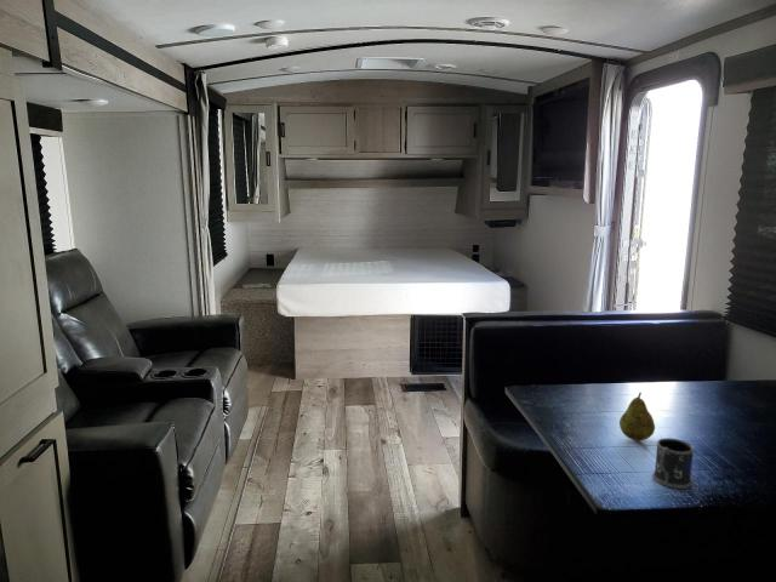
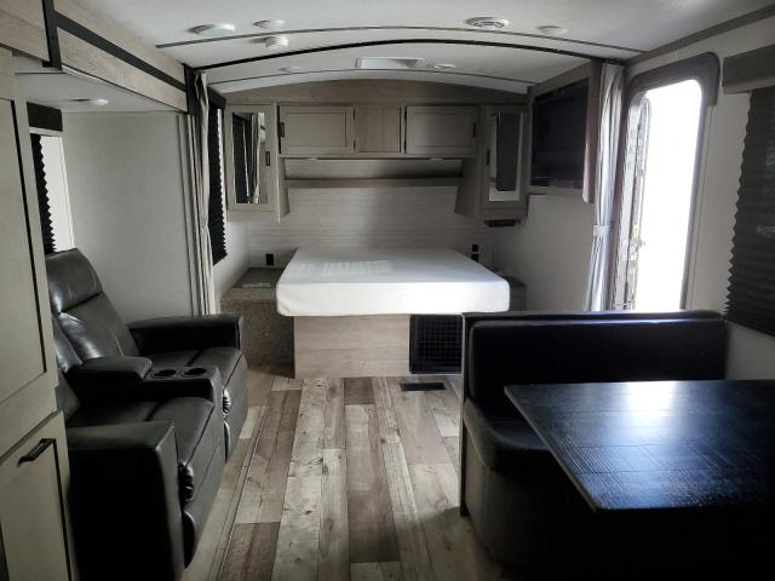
- fruit [618,392,656,441]
- mug [651,436,696,490]
